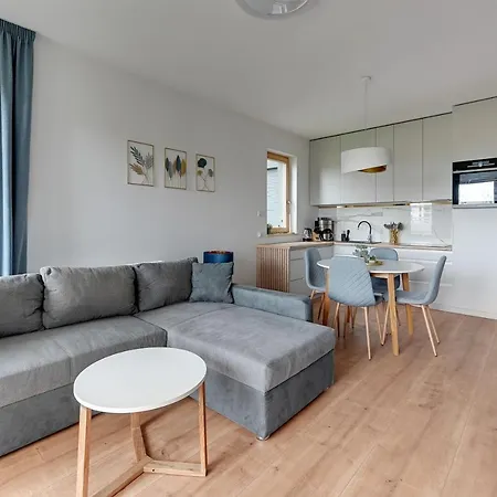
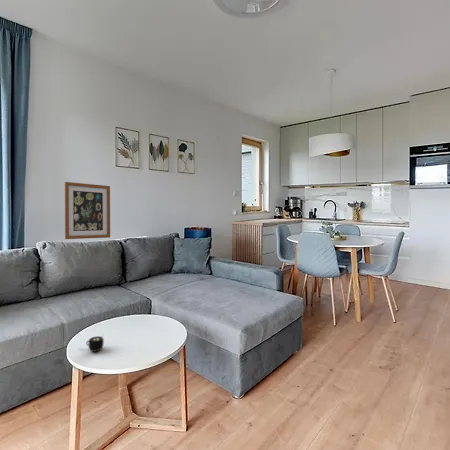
+ mug [77,333,105,353]
+ wall art [64,181,111,240]
